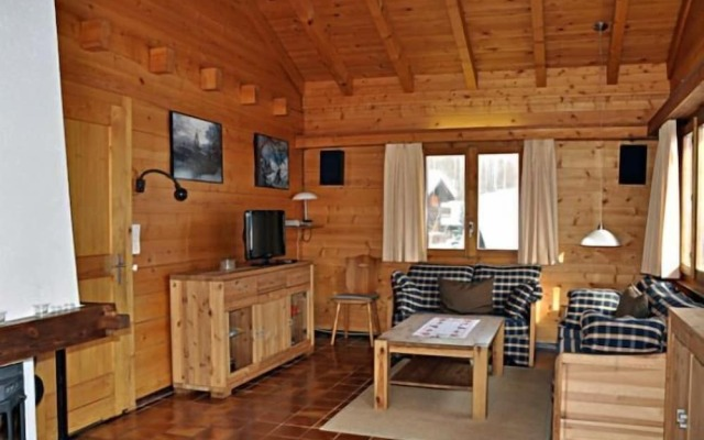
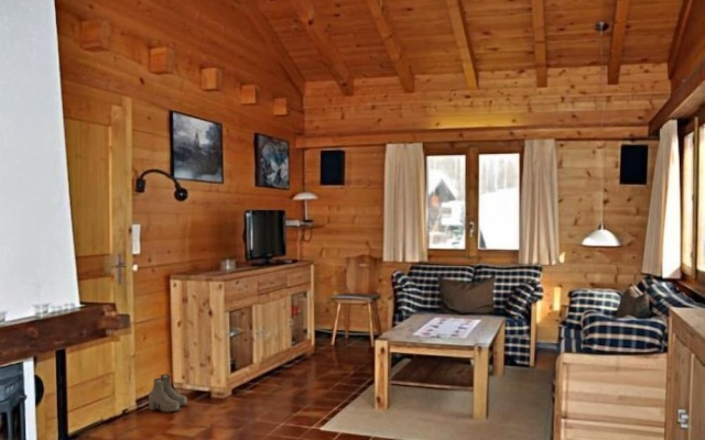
+ boots [148,373,188,414]
